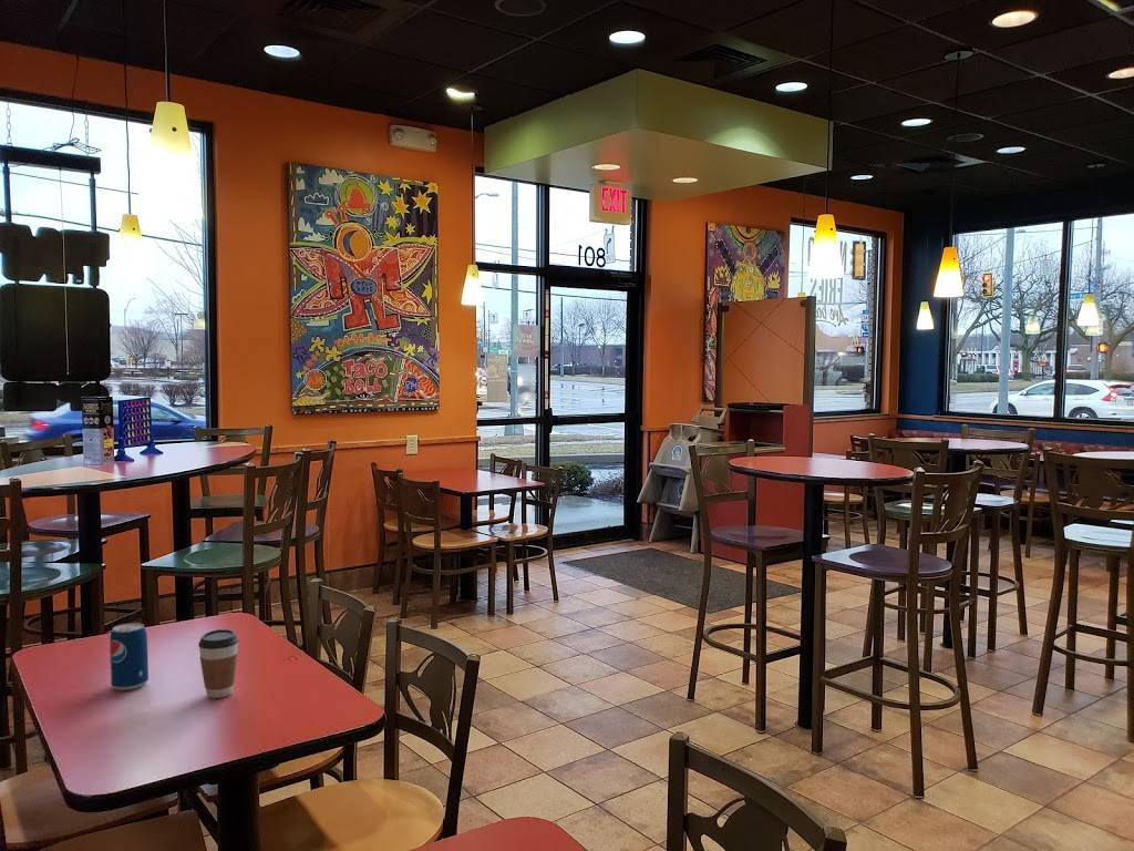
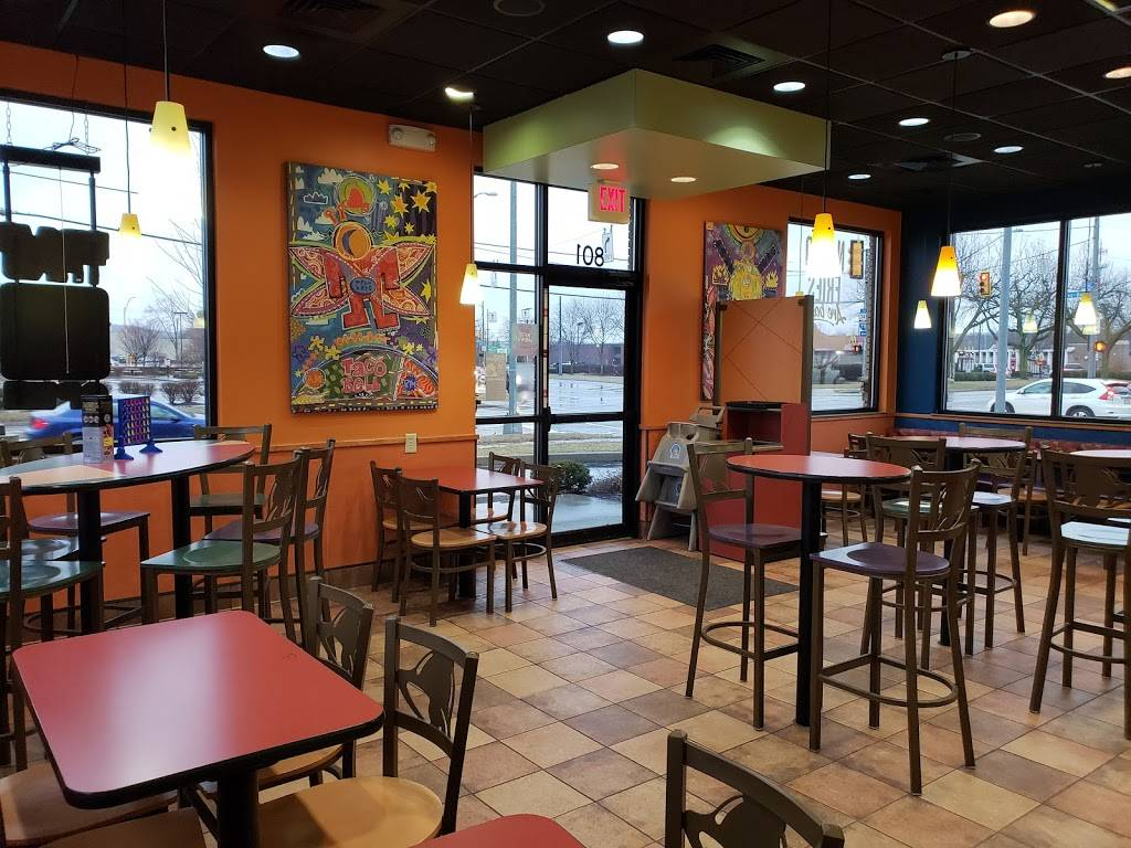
- beverage can [109,622,150,691]
- coffee cup [197,628,239,699]
